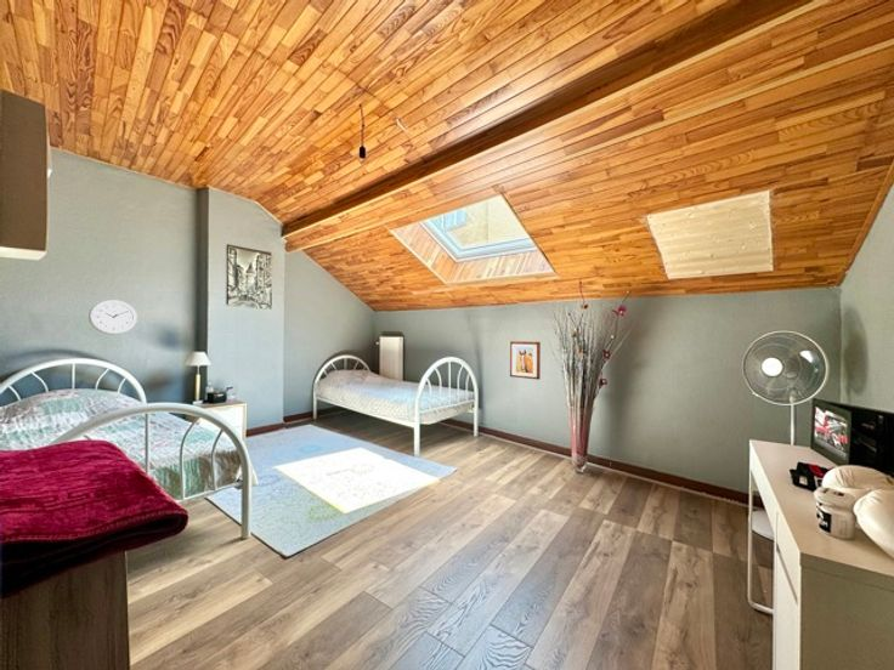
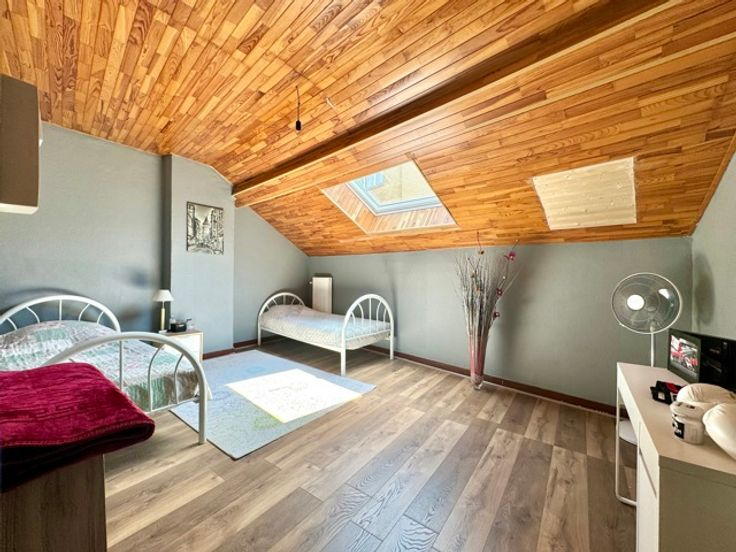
- wall art [509,340,542,381]
- wall clock [87,299,138,336]
